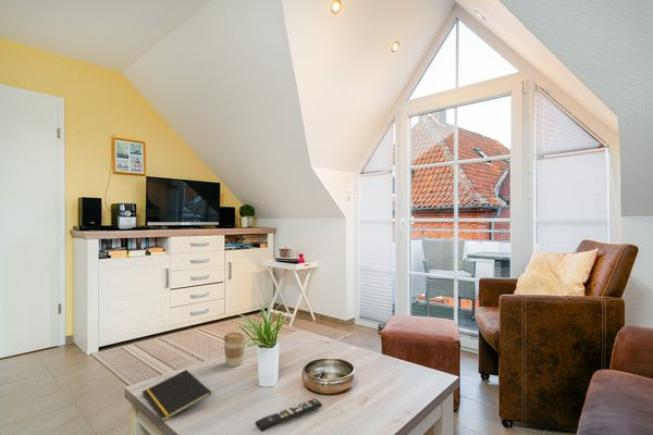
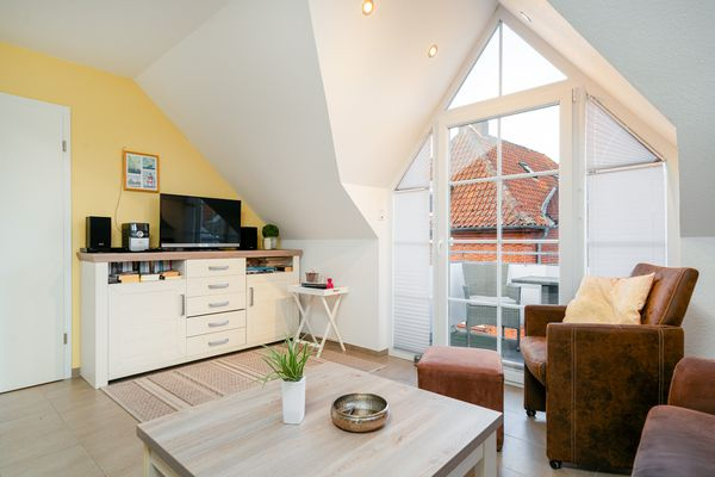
- coffee cup [222,332,246,368]
- remote control [254,398,323,433]
- notepad [140,369,212,423]
